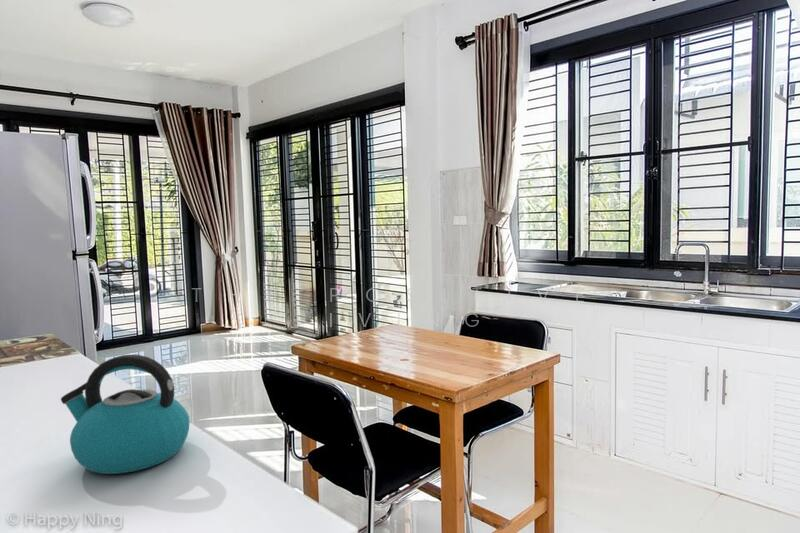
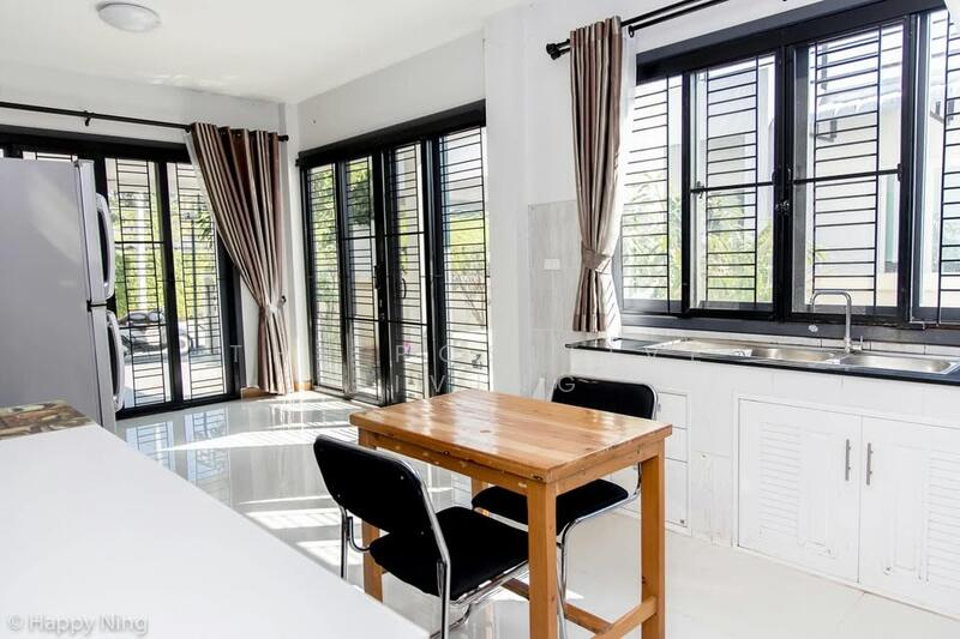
- kettle [60,354,191,475]
